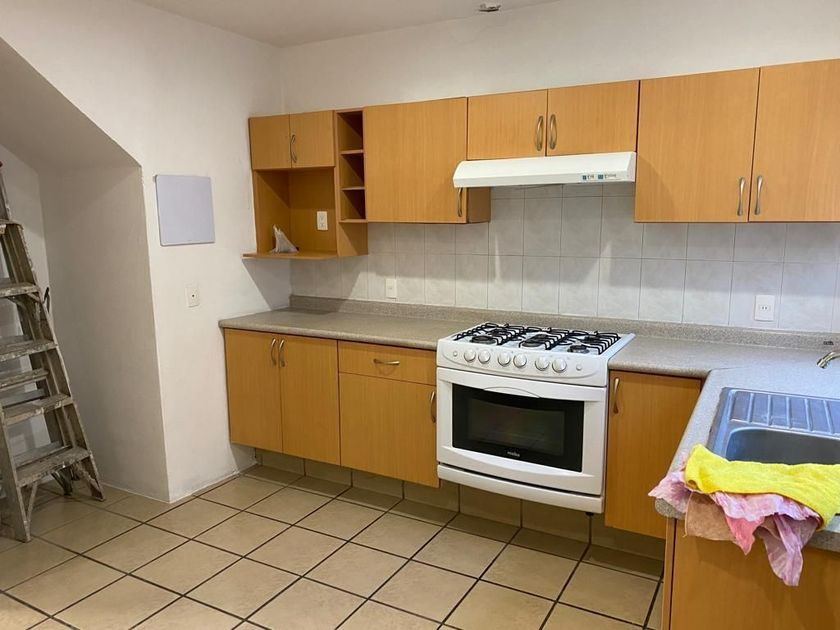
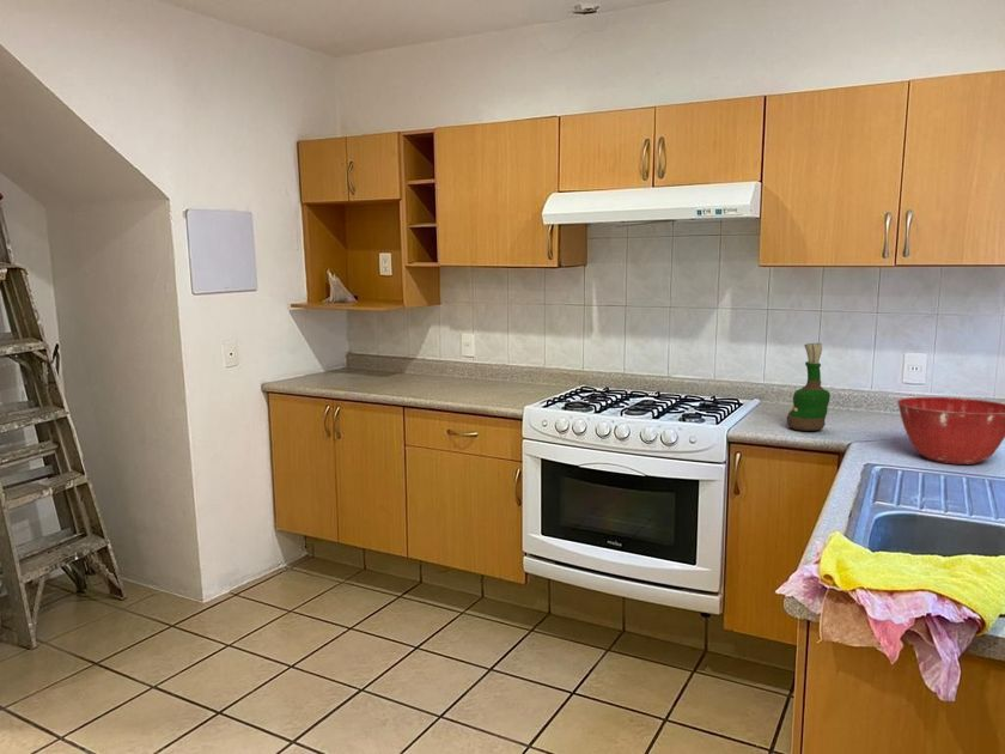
+ mixing bowl [896,396,1005,466]
+ grog bottle [786,342,832,432]
